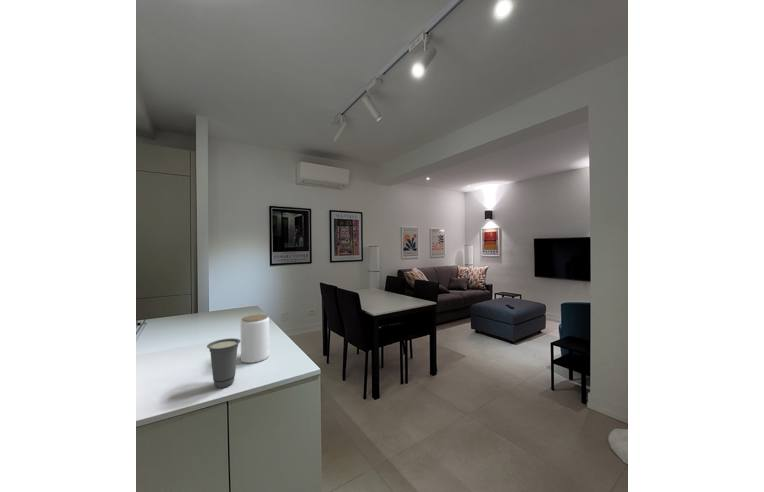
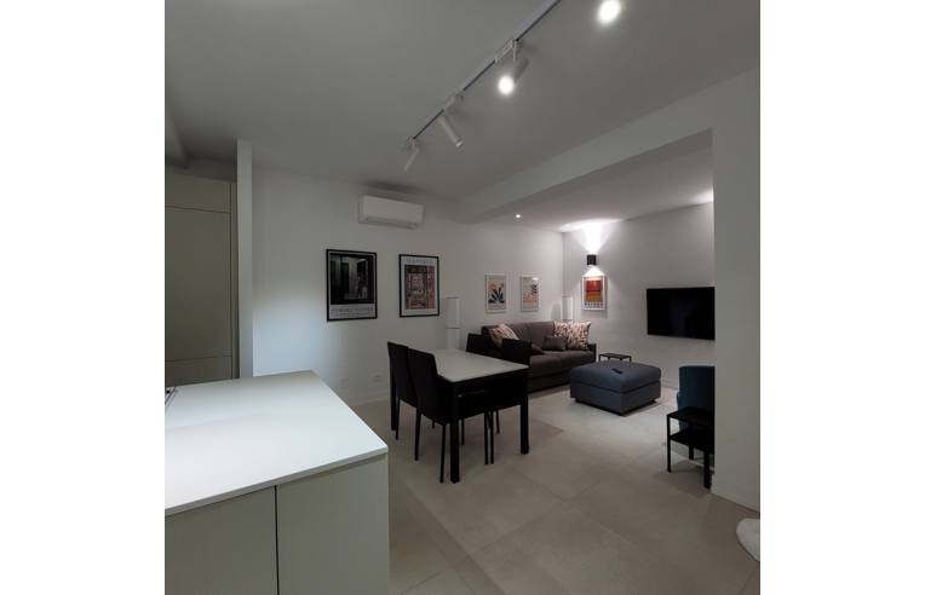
- jar [240,313,271,364]
- cup [206,337,241,389]
